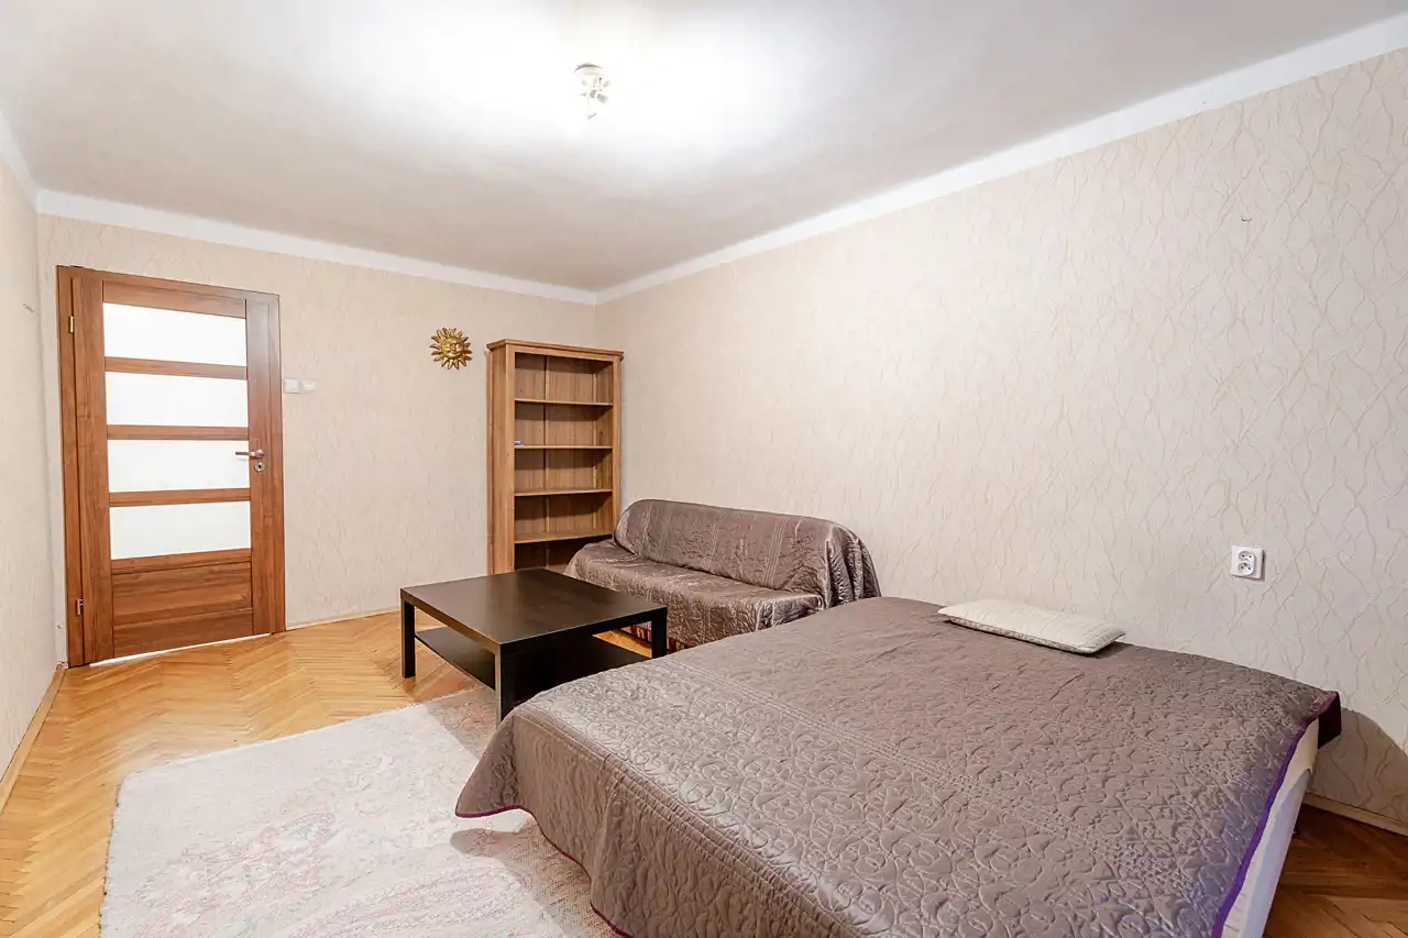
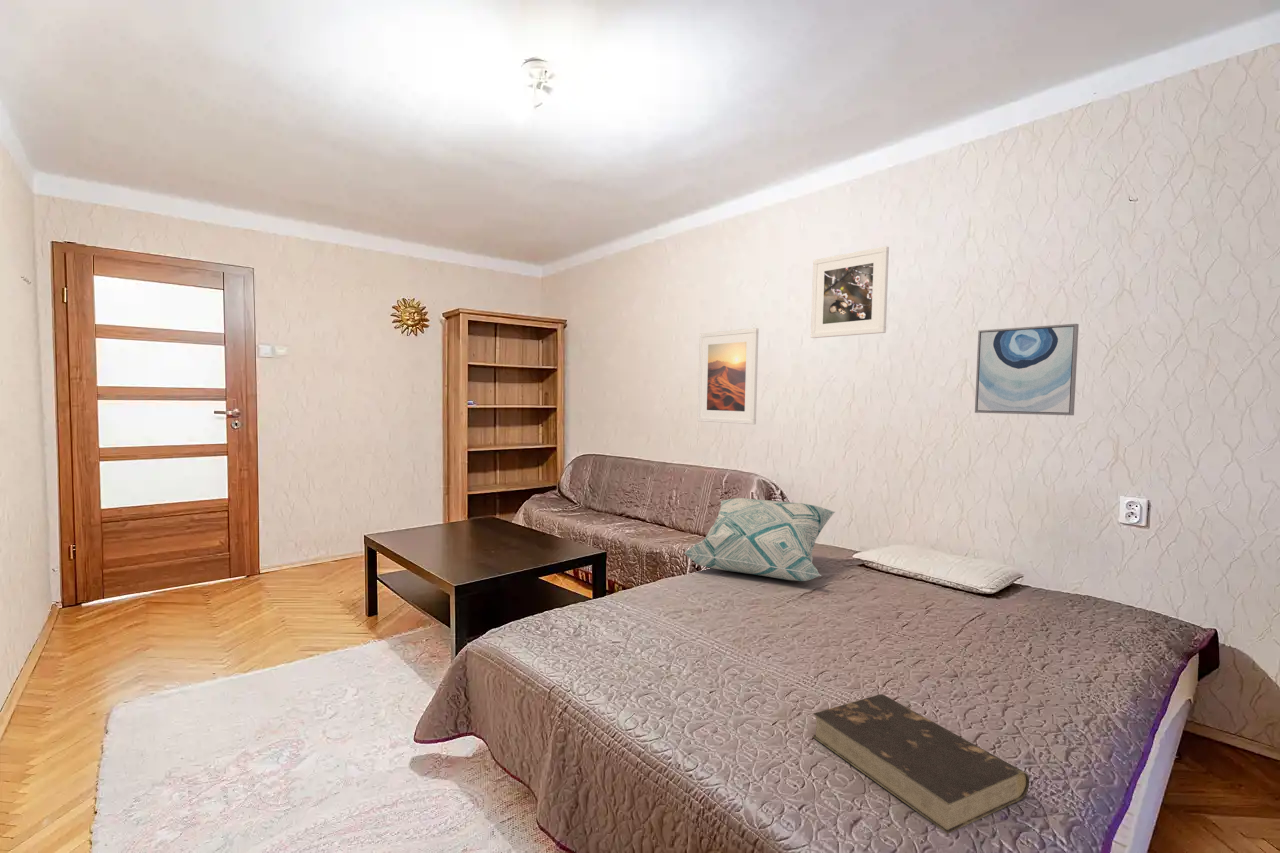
+ book [811,693,1030,835]
+ wall art [974,323,1080,416]
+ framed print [810,245,890,339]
+ decorative pillow [683,497,836,582]
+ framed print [697,327,760,425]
